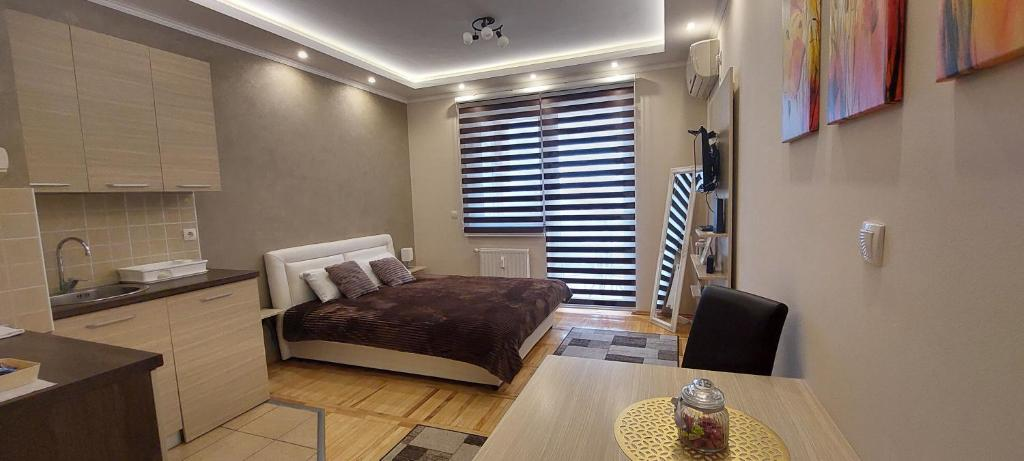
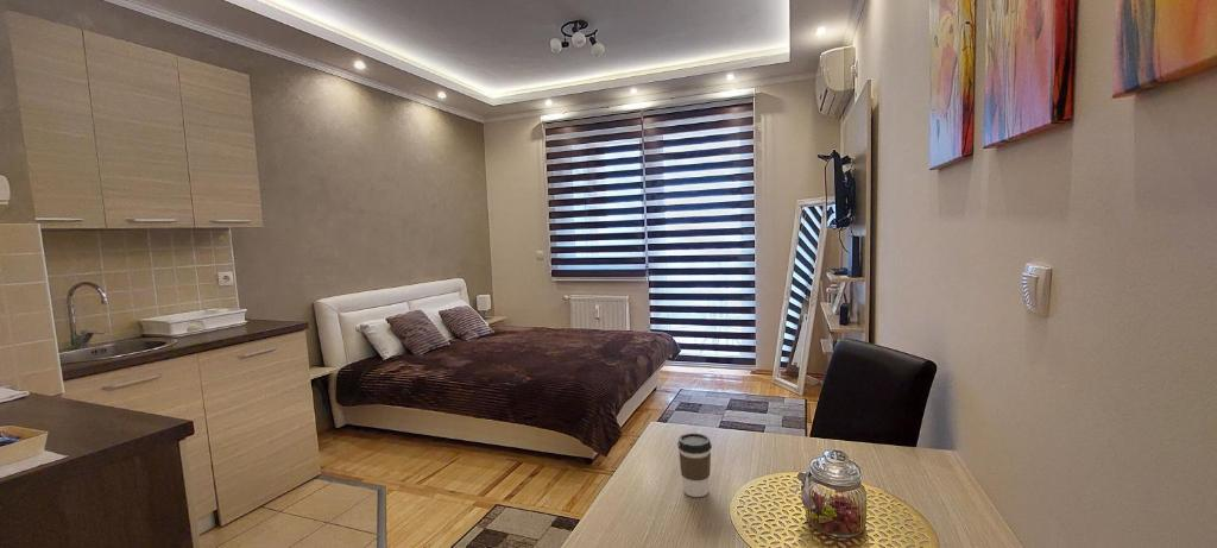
+ coffee cup [676,432,713,498]
